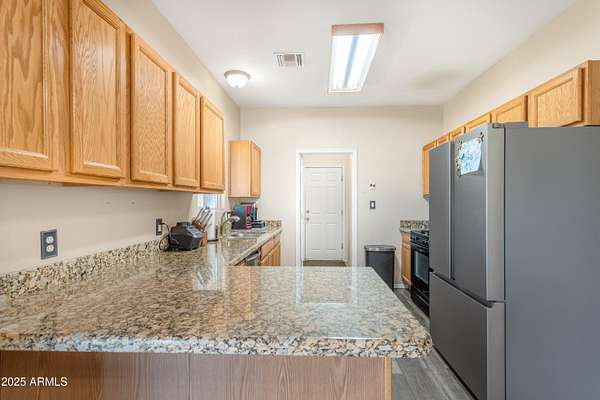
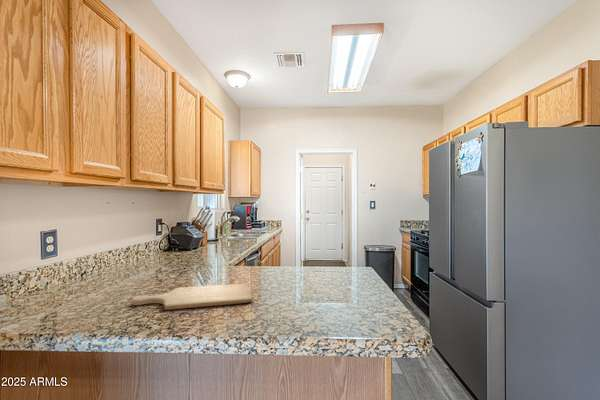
+ chopping board [131,283,253,310]
